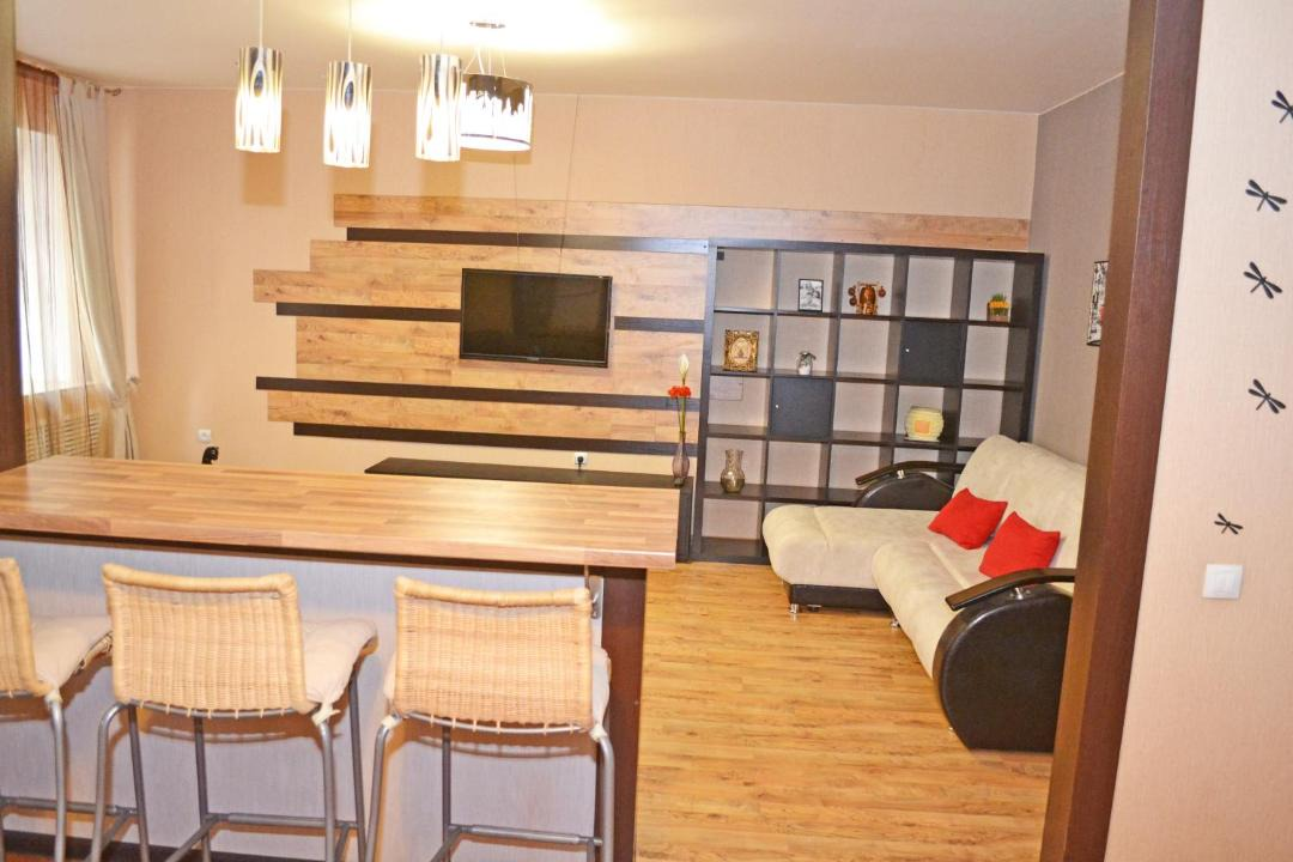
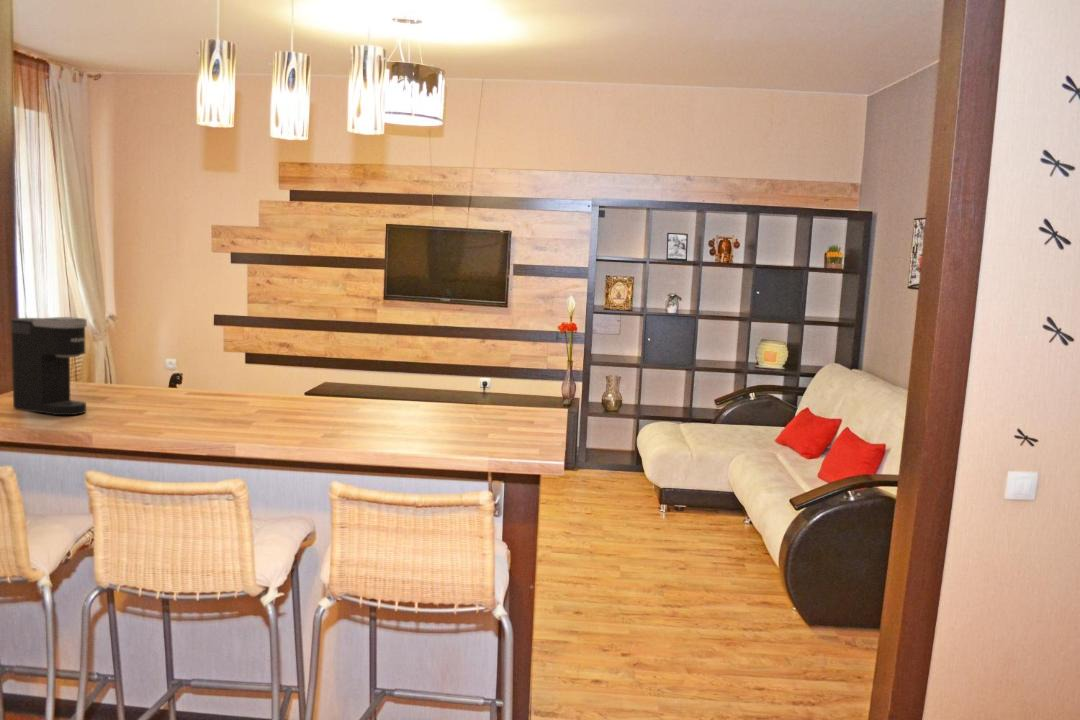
+ coffee maker [10,316,88,416]
